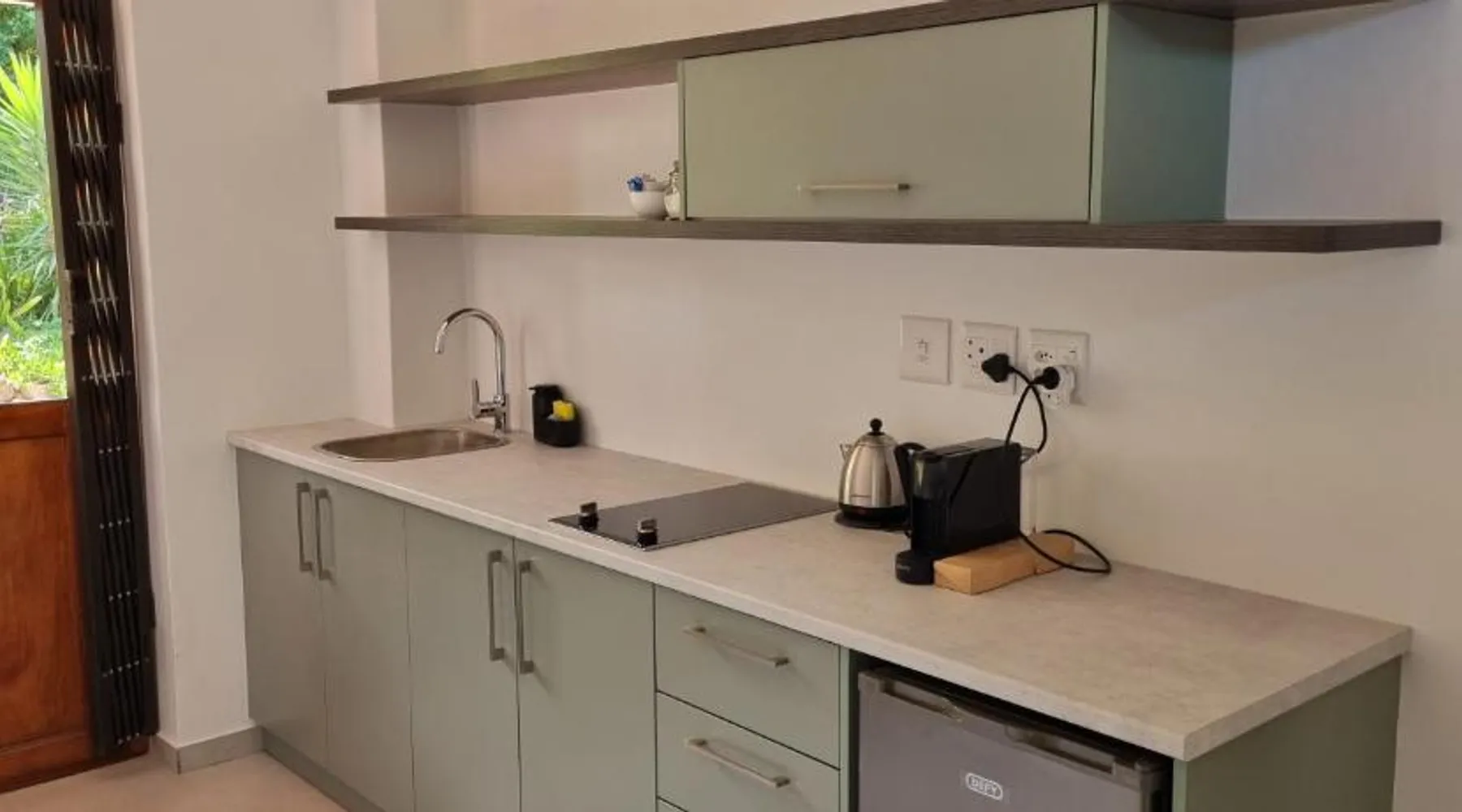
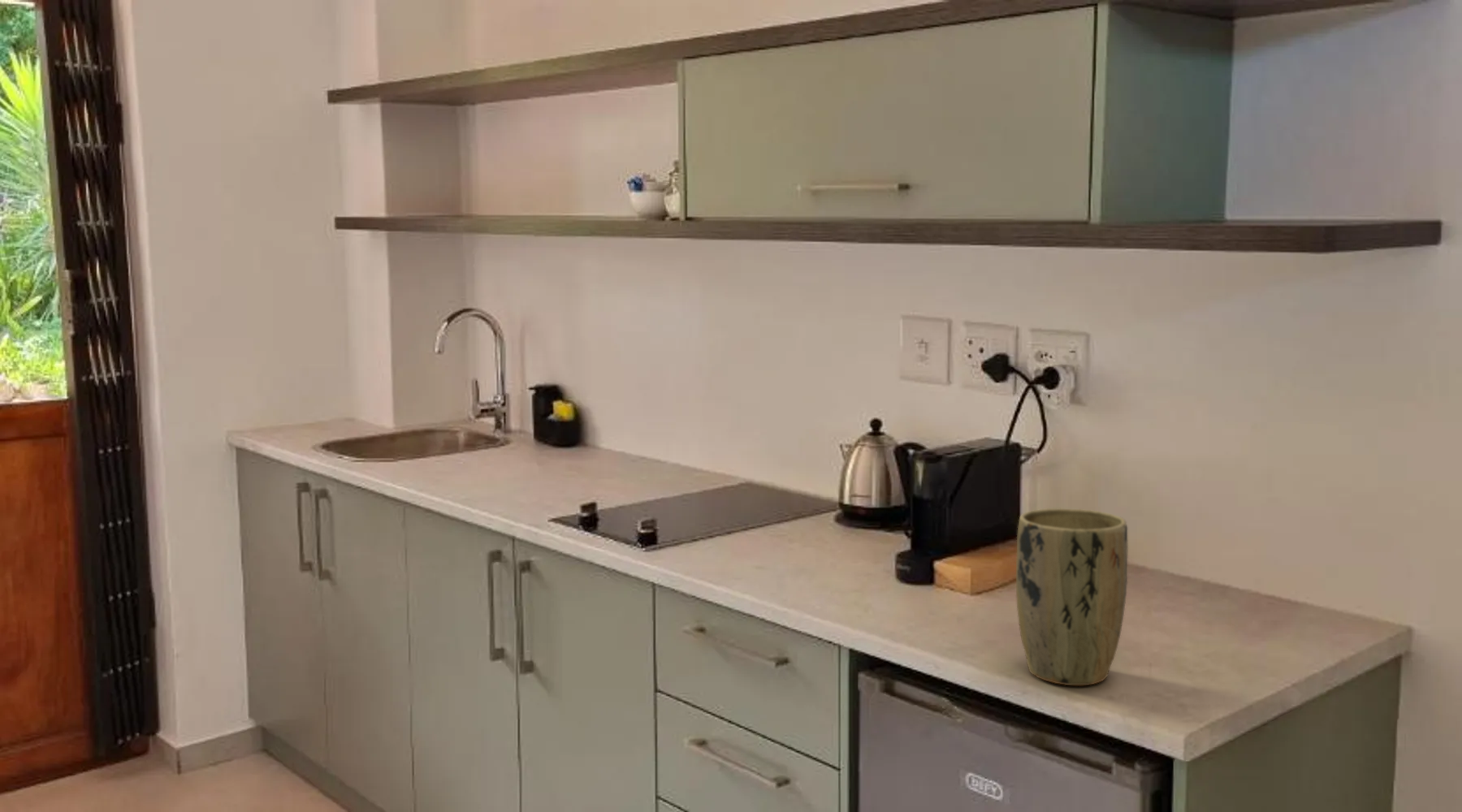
+ plant pot [1015,508,1129,686]
